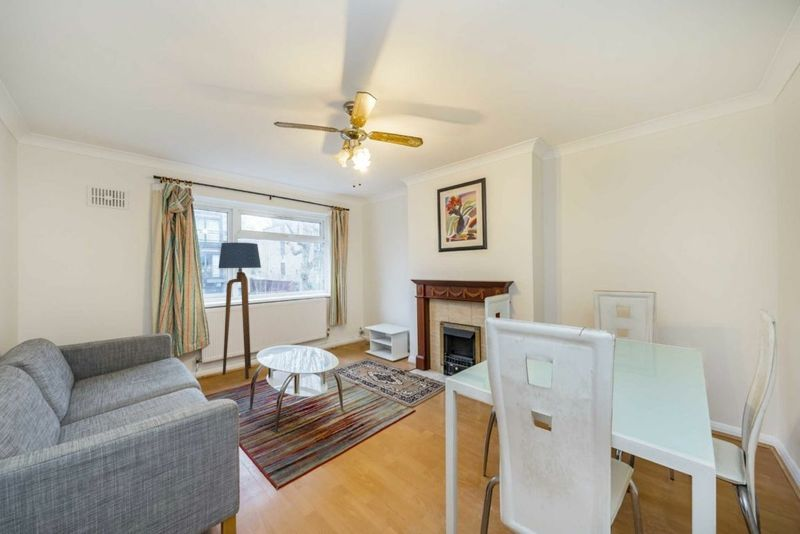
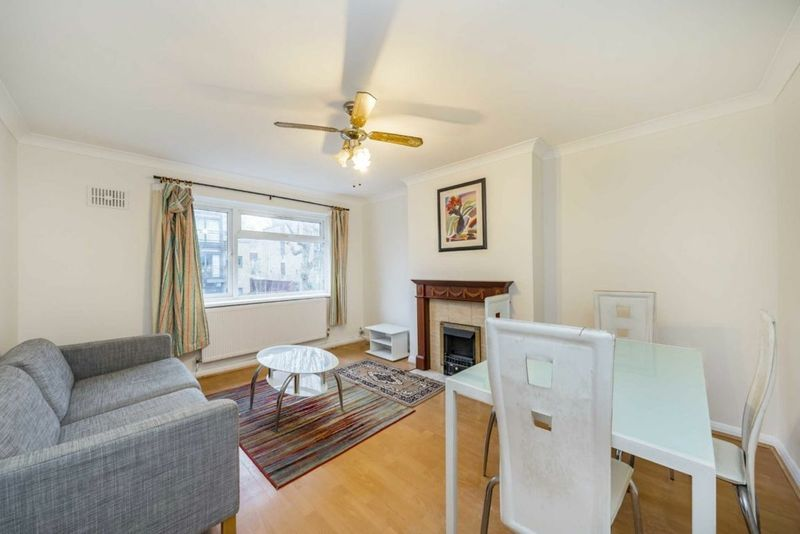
- floor lamp [217,242,262,380]
